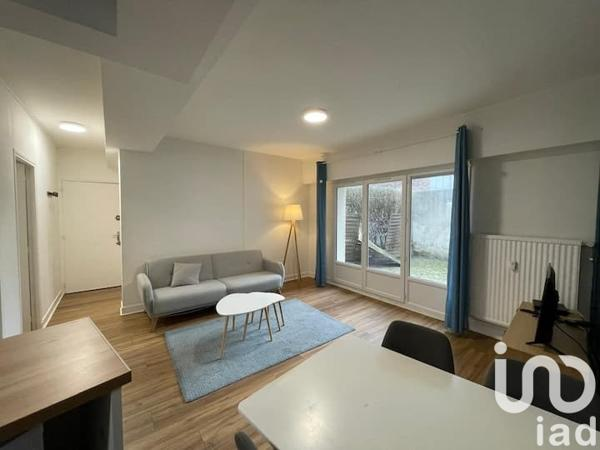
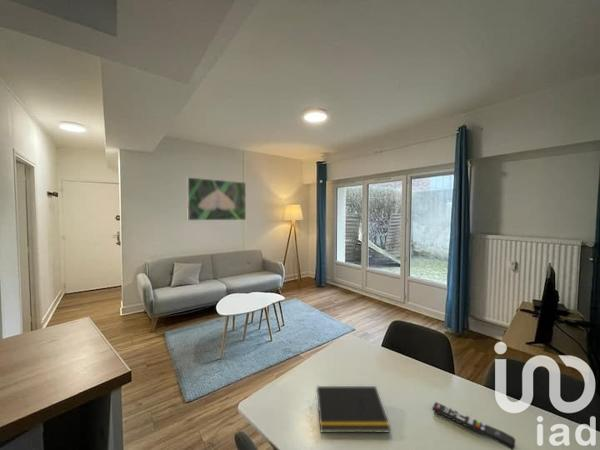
+ notepad [314,385,392,433]
+ remote control [431,401,516,450]
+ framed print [186,176,247,221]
